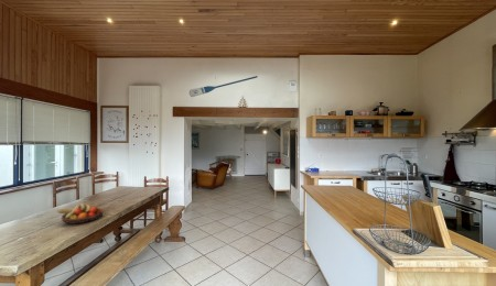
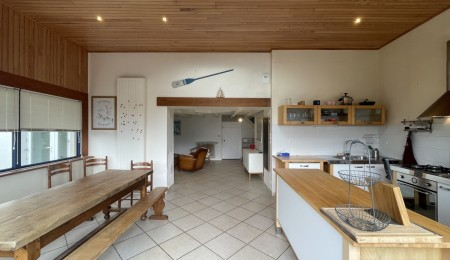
- fruit bowl [56,202,105,226]
